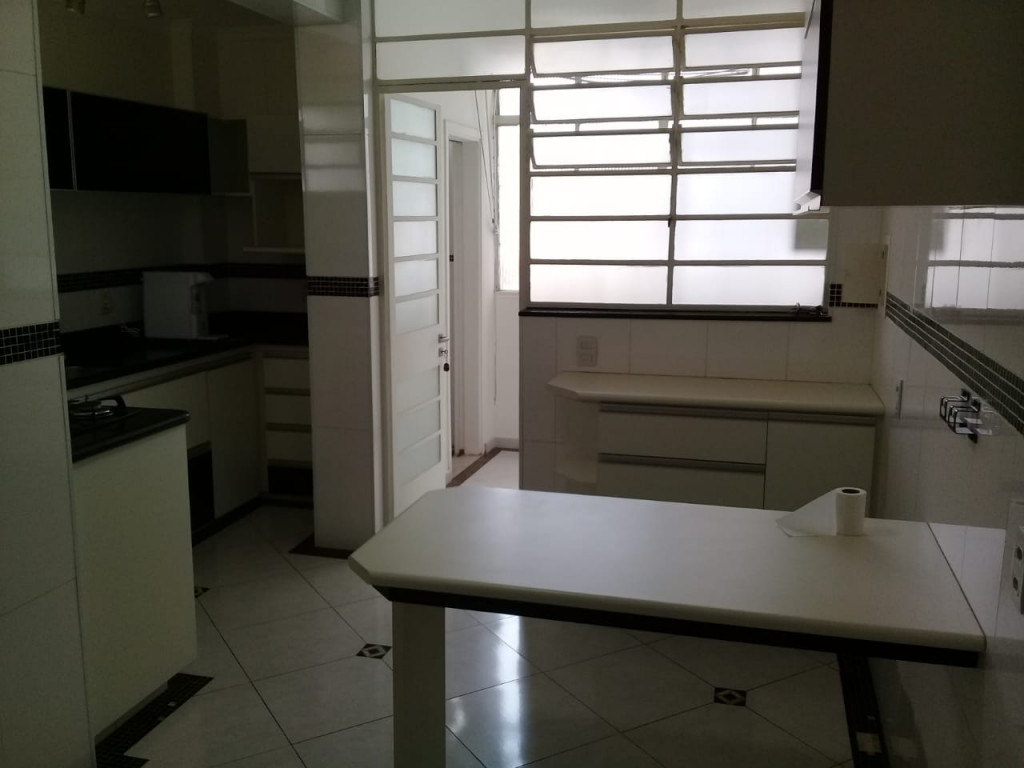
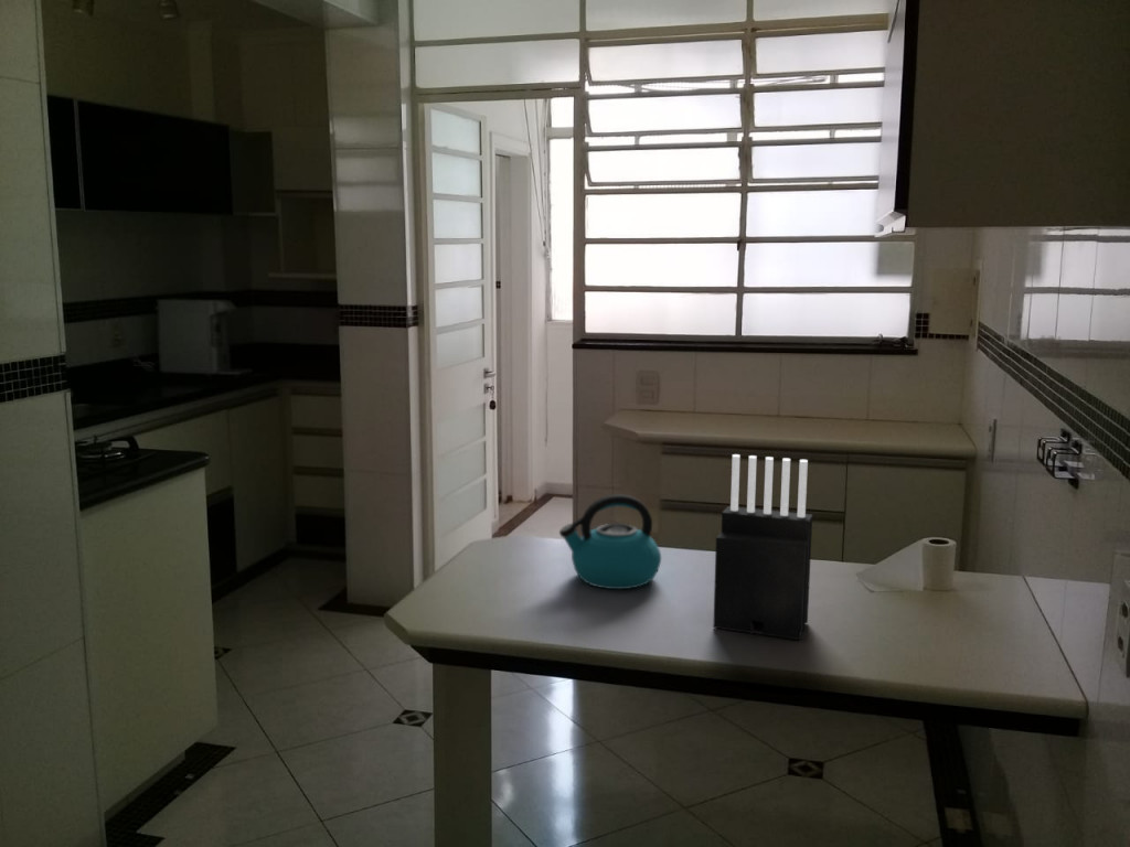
+ knife block [712,453,813,641]
+ kettle [558,493,662,590]
